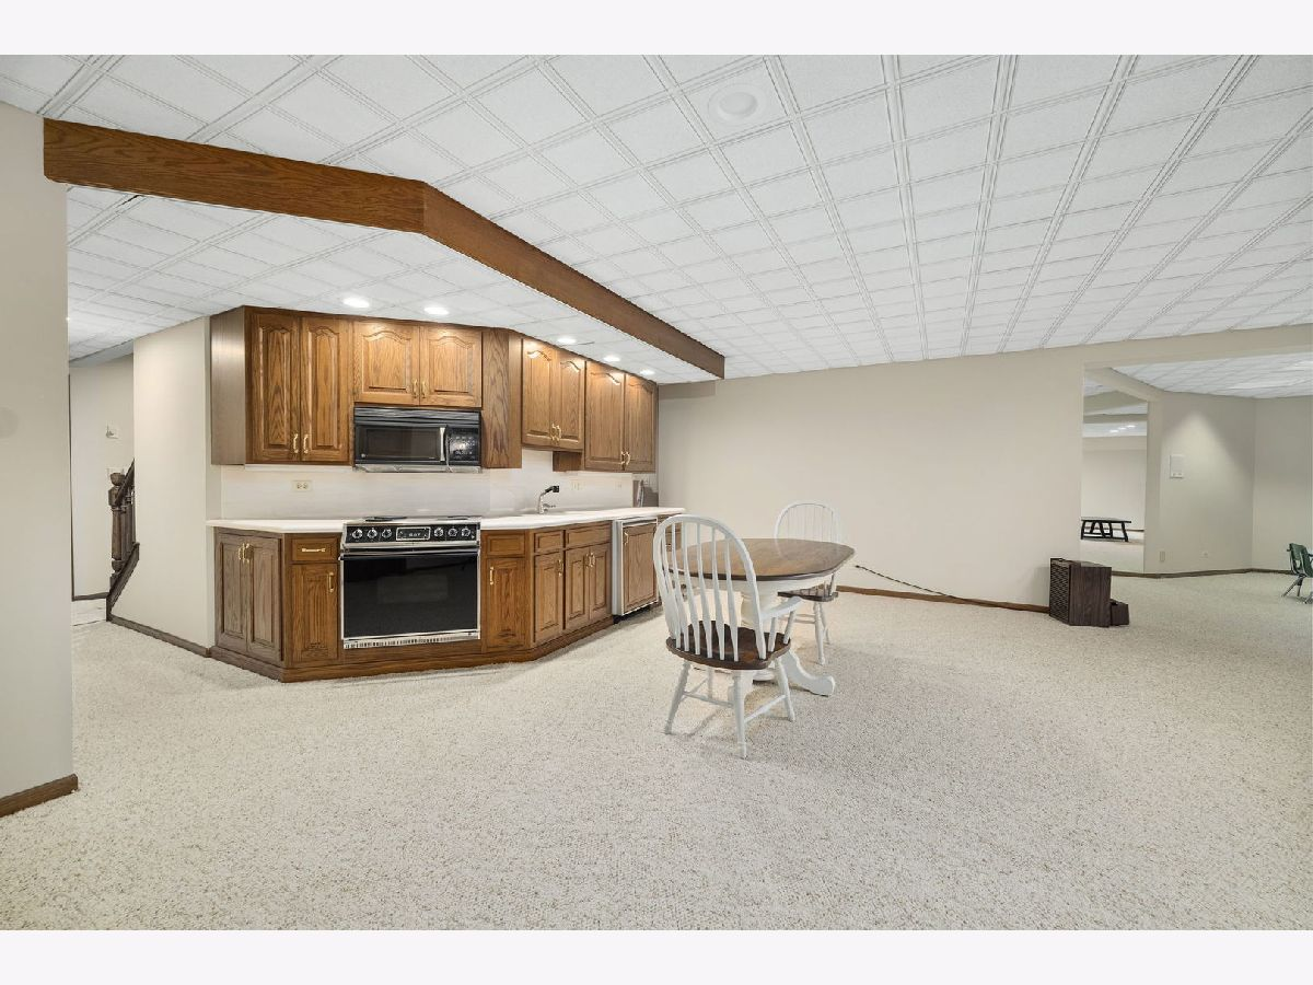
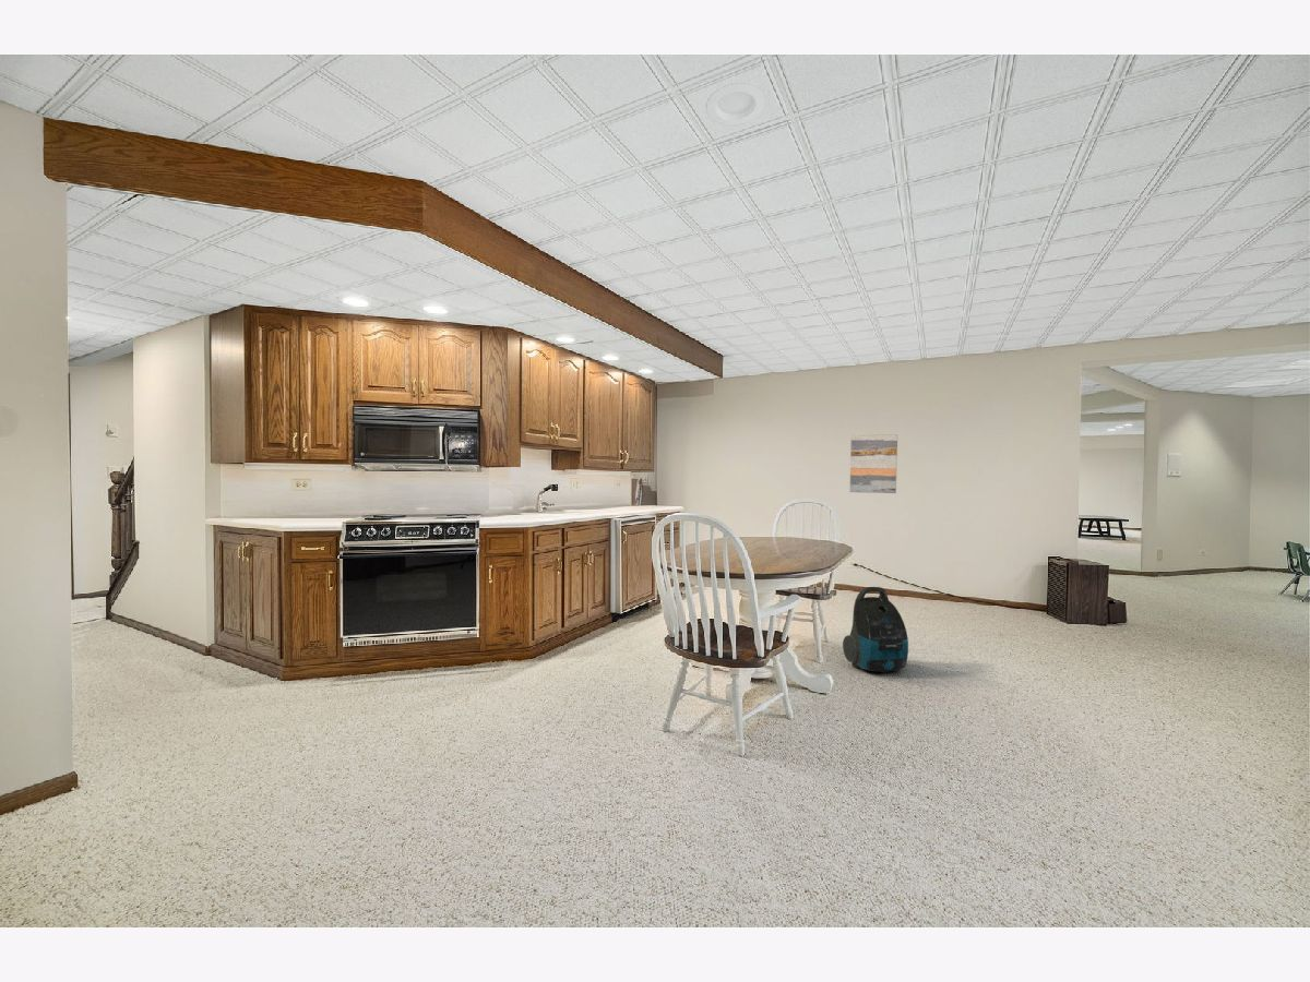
+ vacuum cleaner [842,586,909,674]
+ wall art [848,433,898,494]
